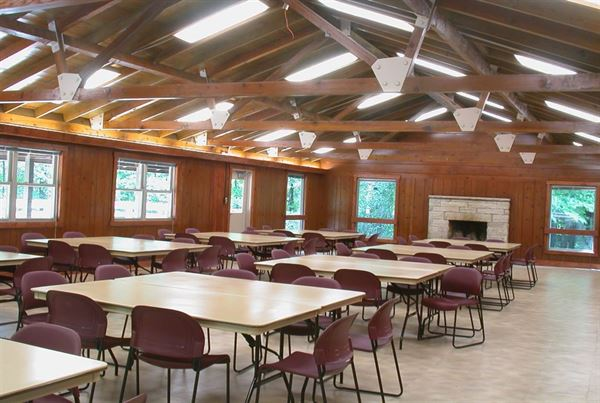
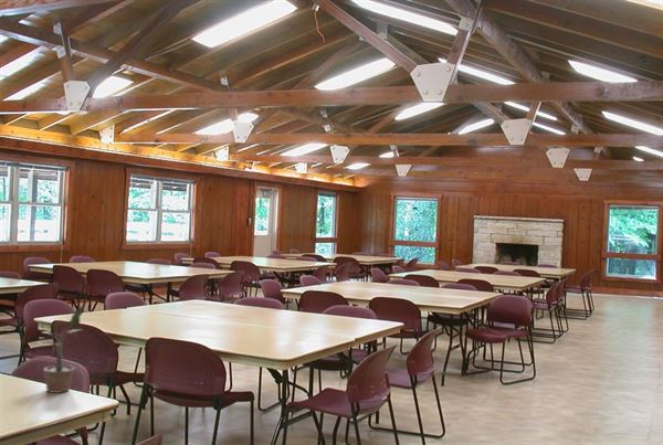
+ potted plant [32,304,84,394]
